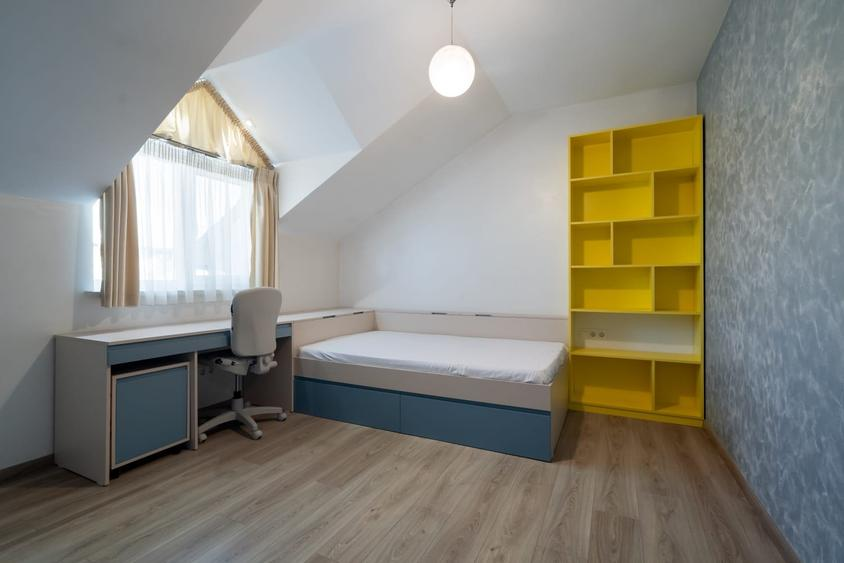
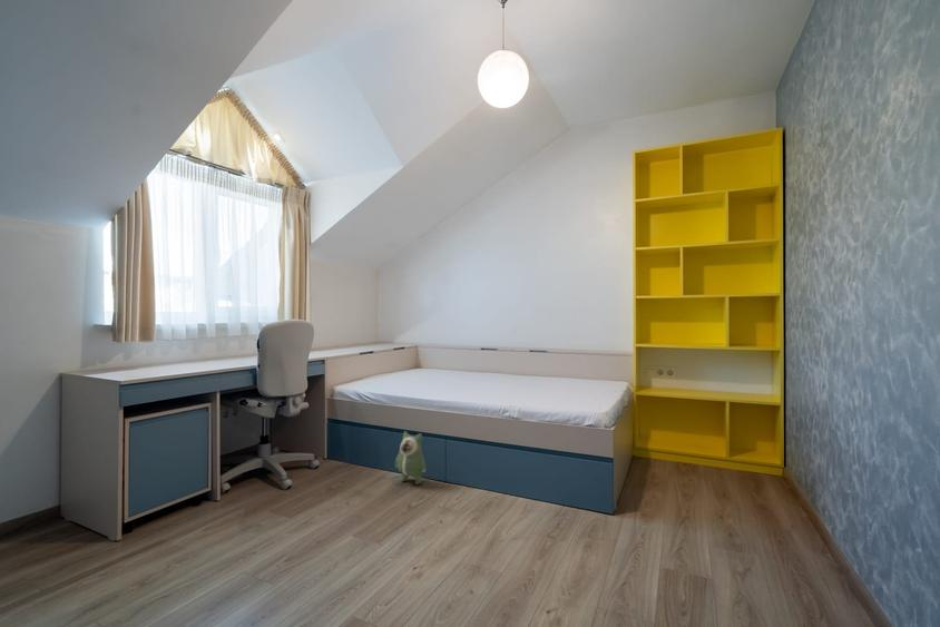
+ plush toy [394,430,427,486]
